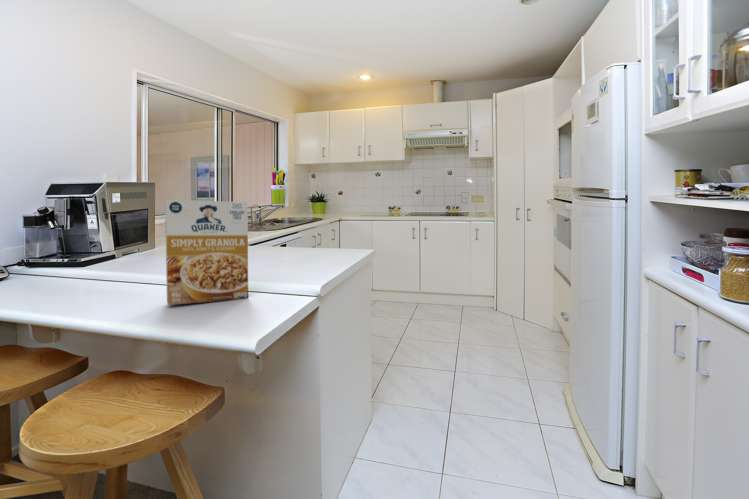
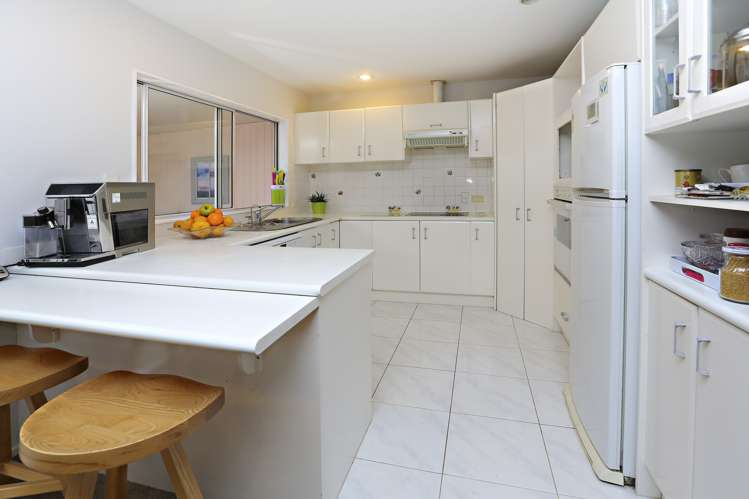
- cereal box [164,198,249,306]
